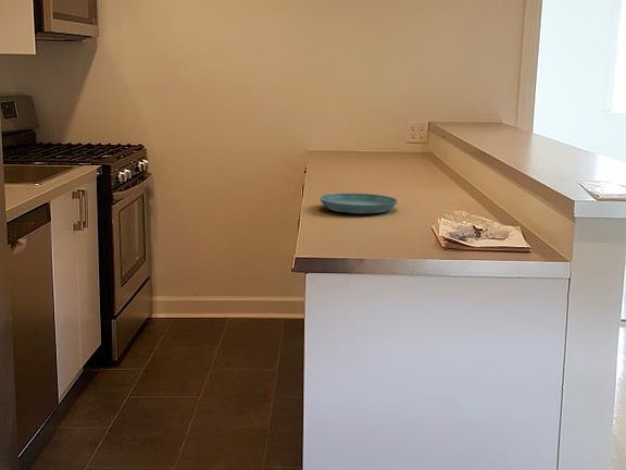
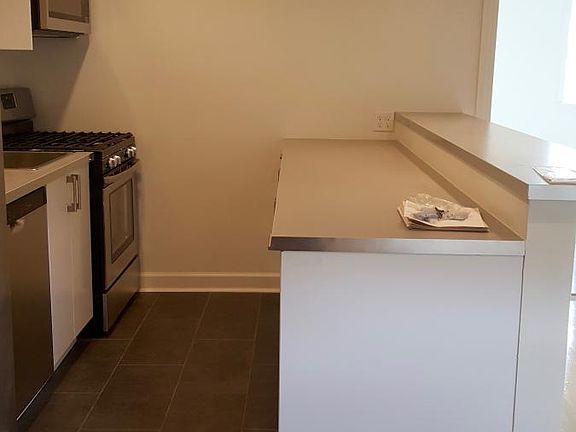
- saucer [318,193,399,214]
